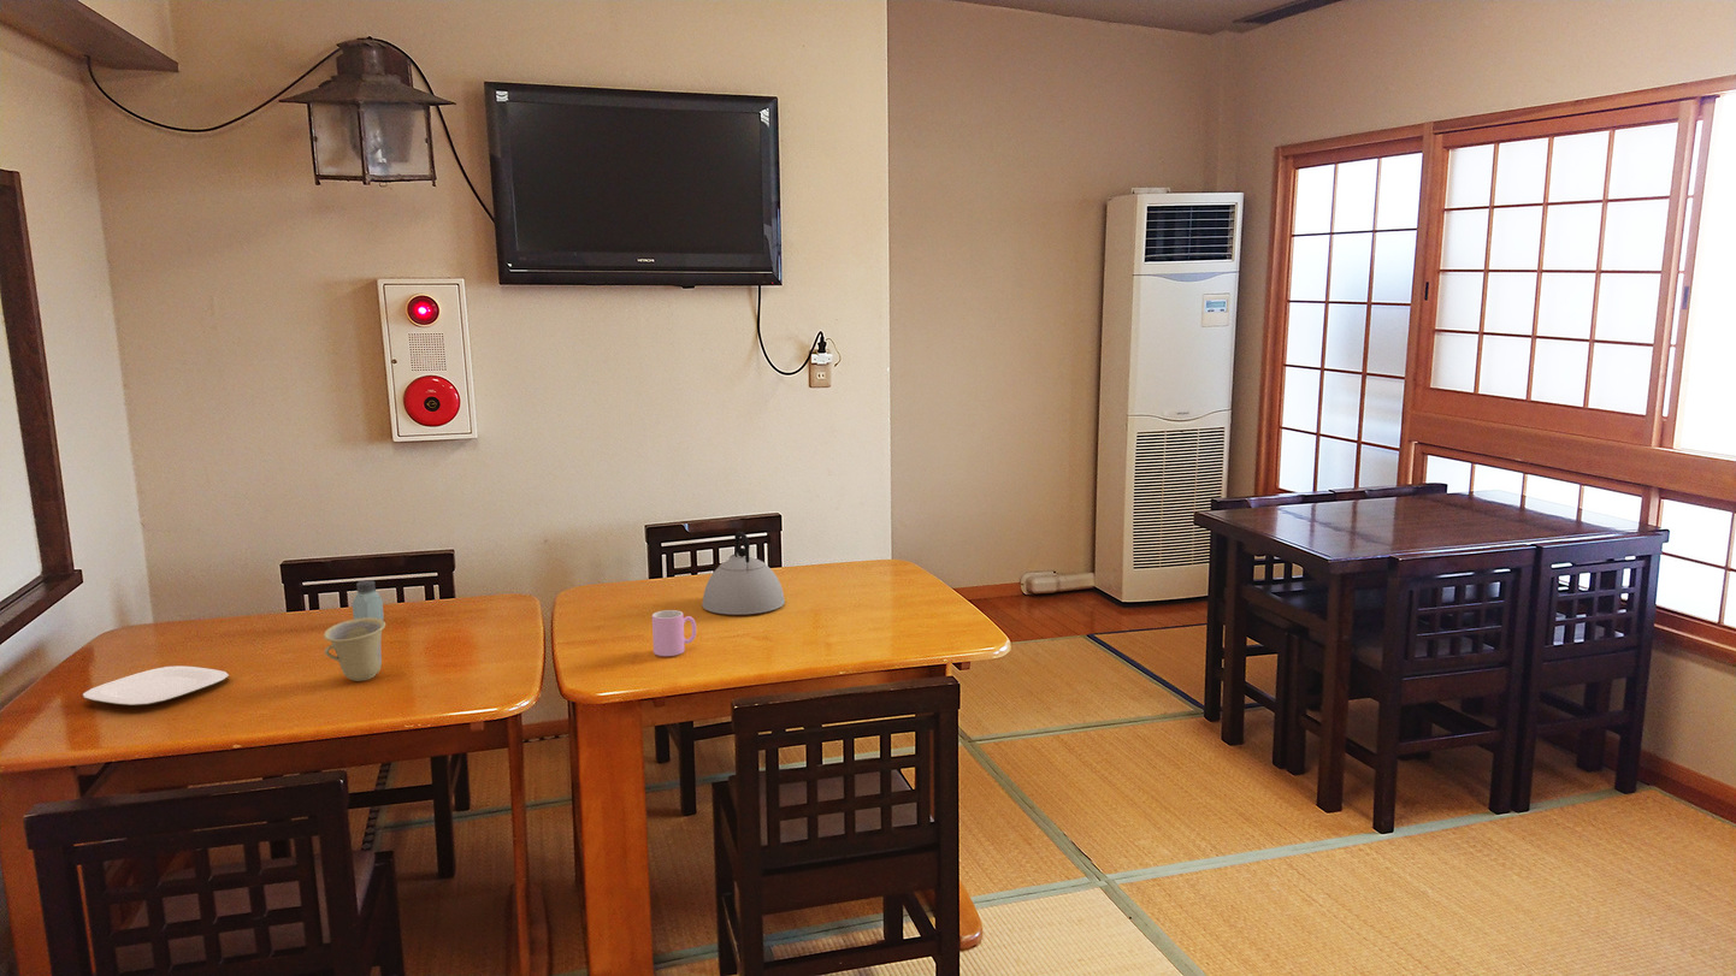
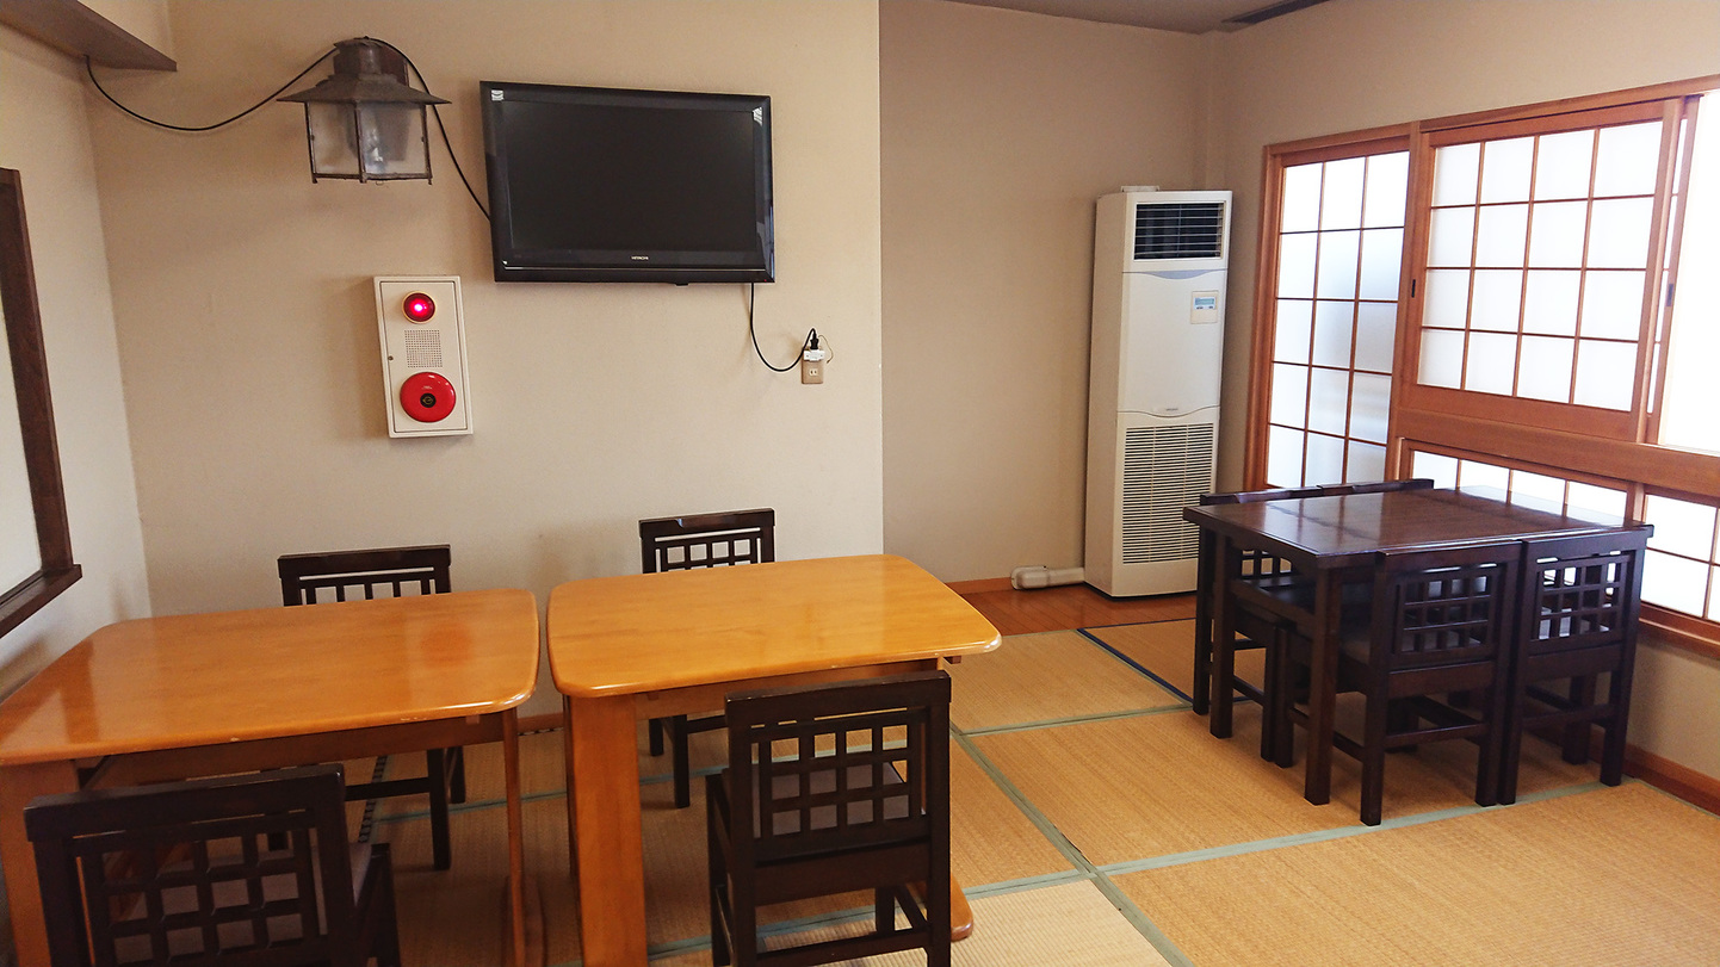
- kettle [701,531,786,616]
- plate [82,664,230,708]
- saltshaker [352,579,385,621]
- cup [323,617,386,682]
- cup [651,609,697,657]
